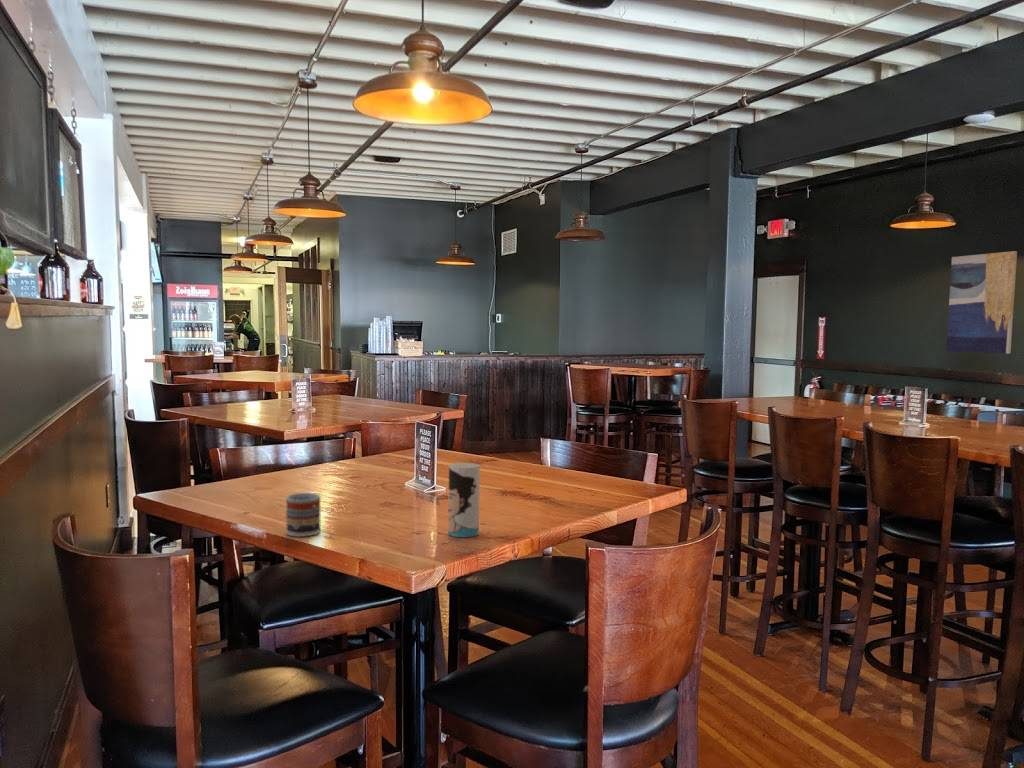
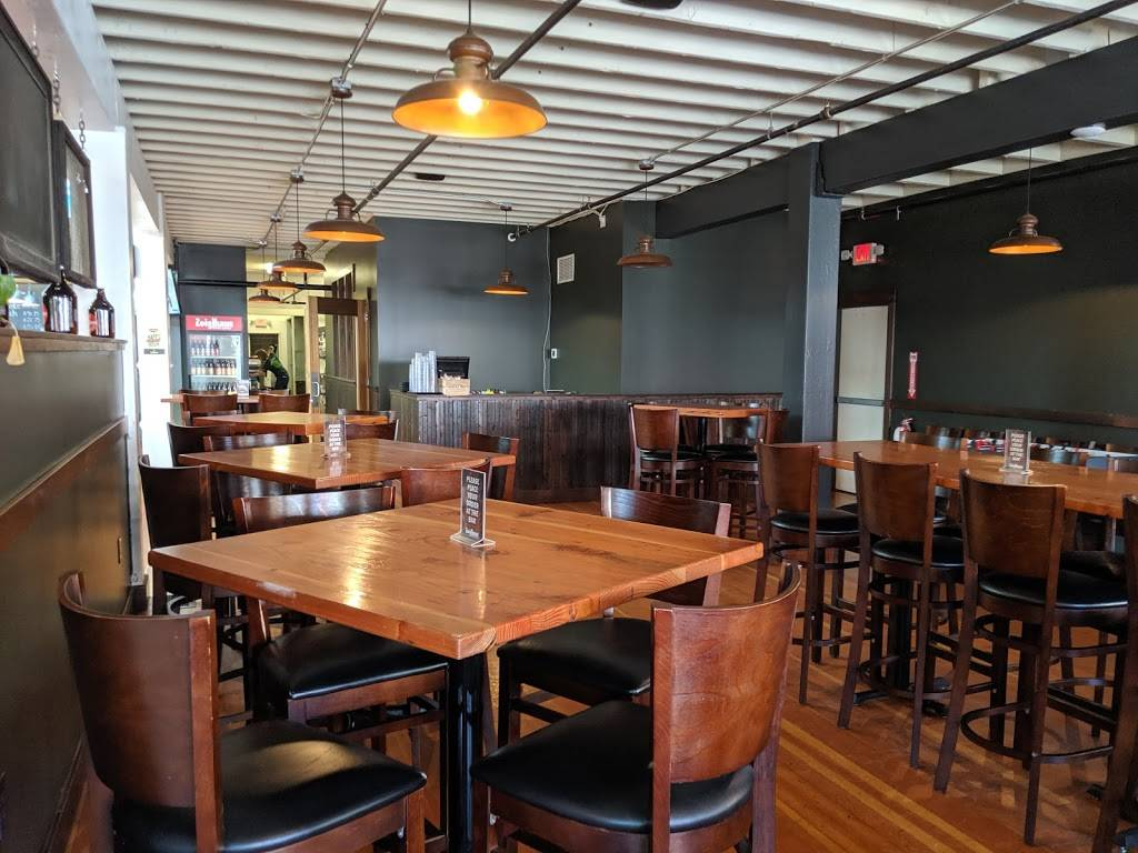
- cup [447,462,481,538]
- wall art [945,250,1018,355]
- cup [285,492,322,538]
